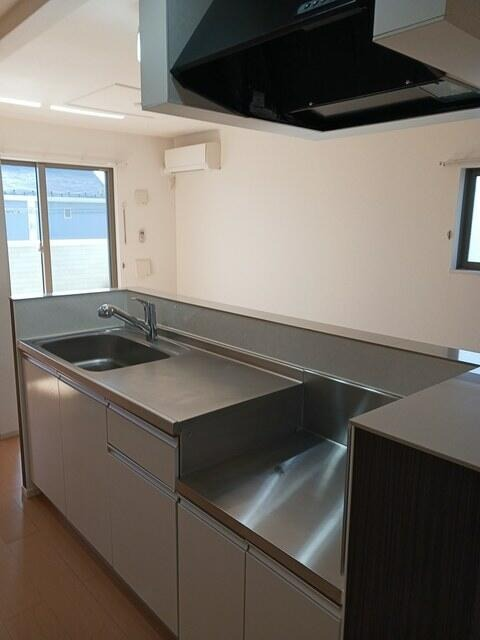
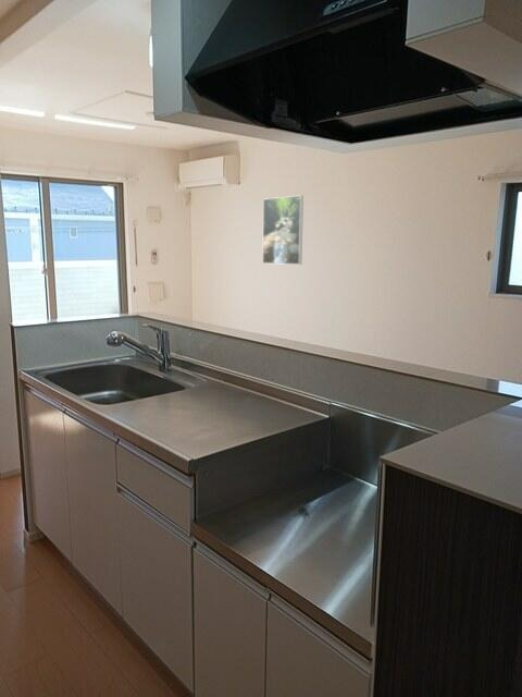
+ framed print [261,194,304,266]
